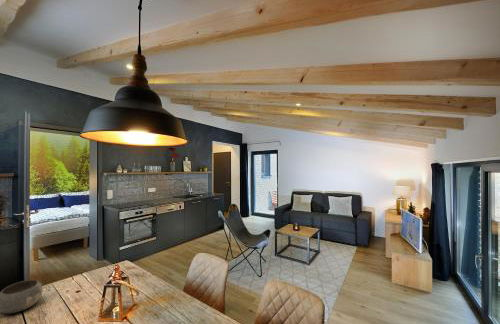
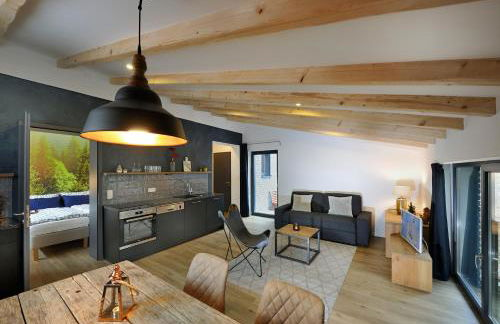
- bowl [0,279,44,315]
